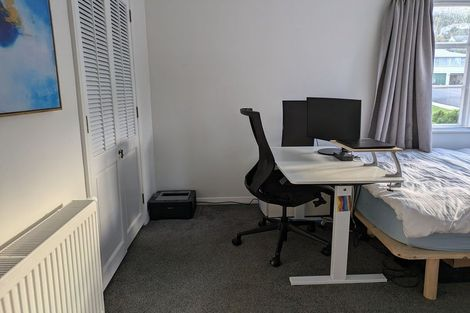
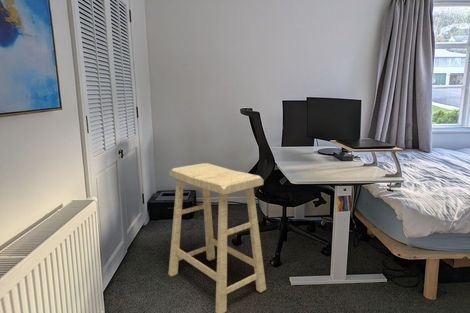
+ stool [168,162,267,313]
